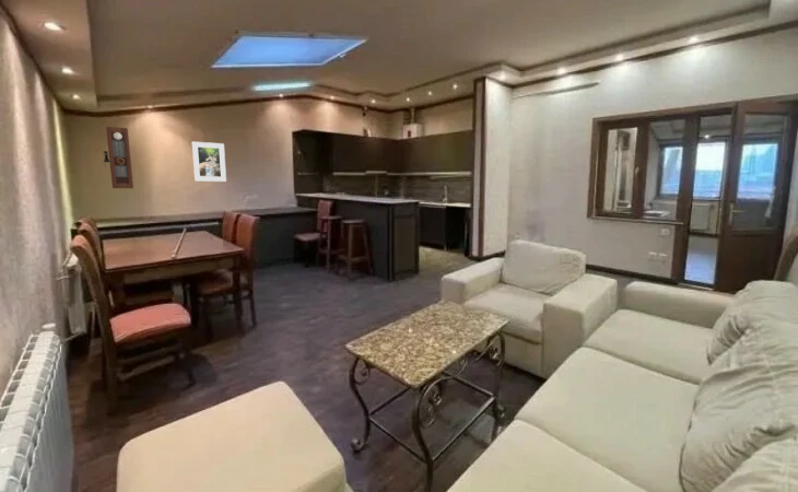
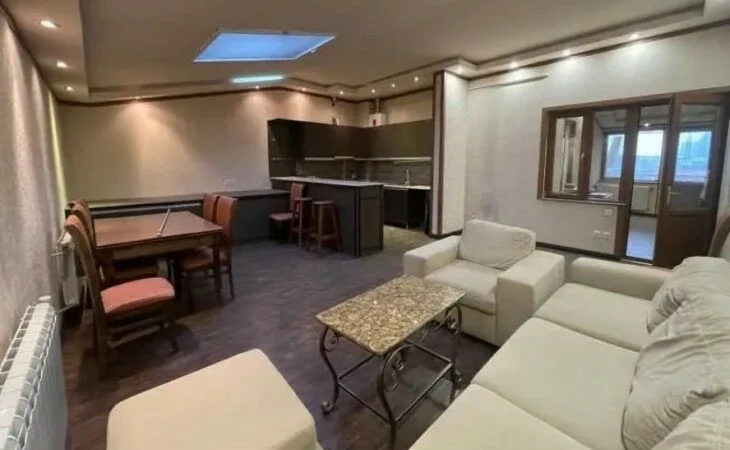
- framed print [191,141,227,183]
- pendulum clock [102,126,134,189]
